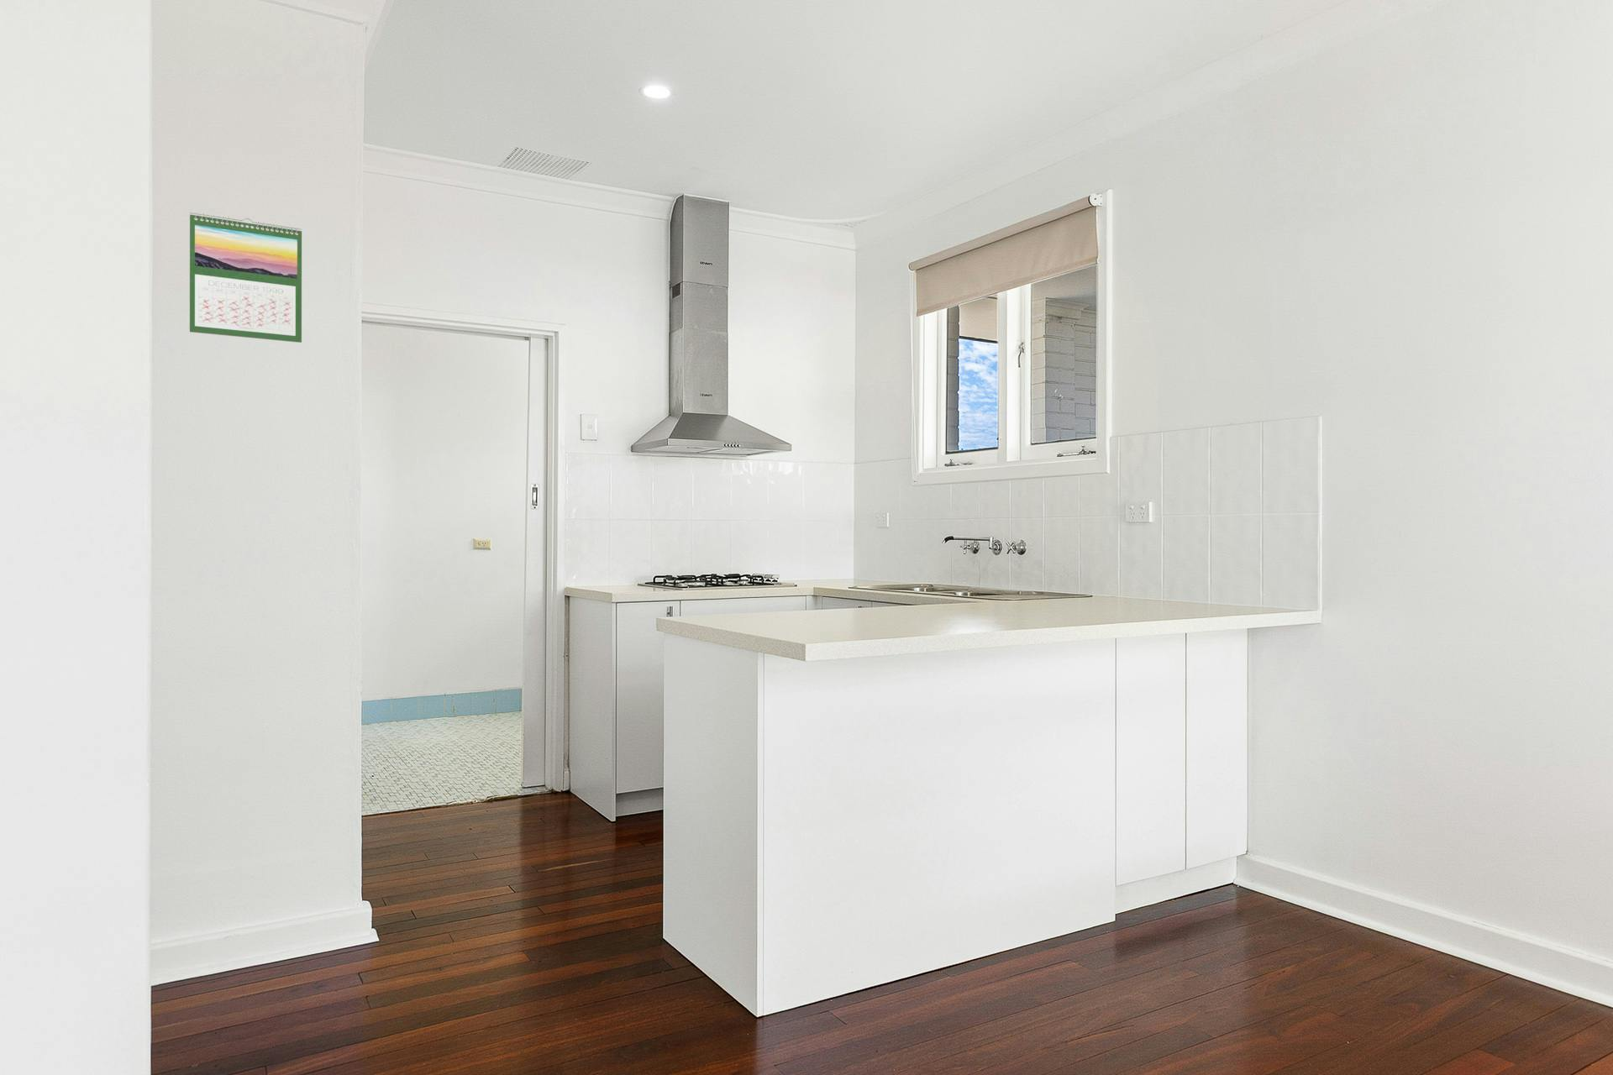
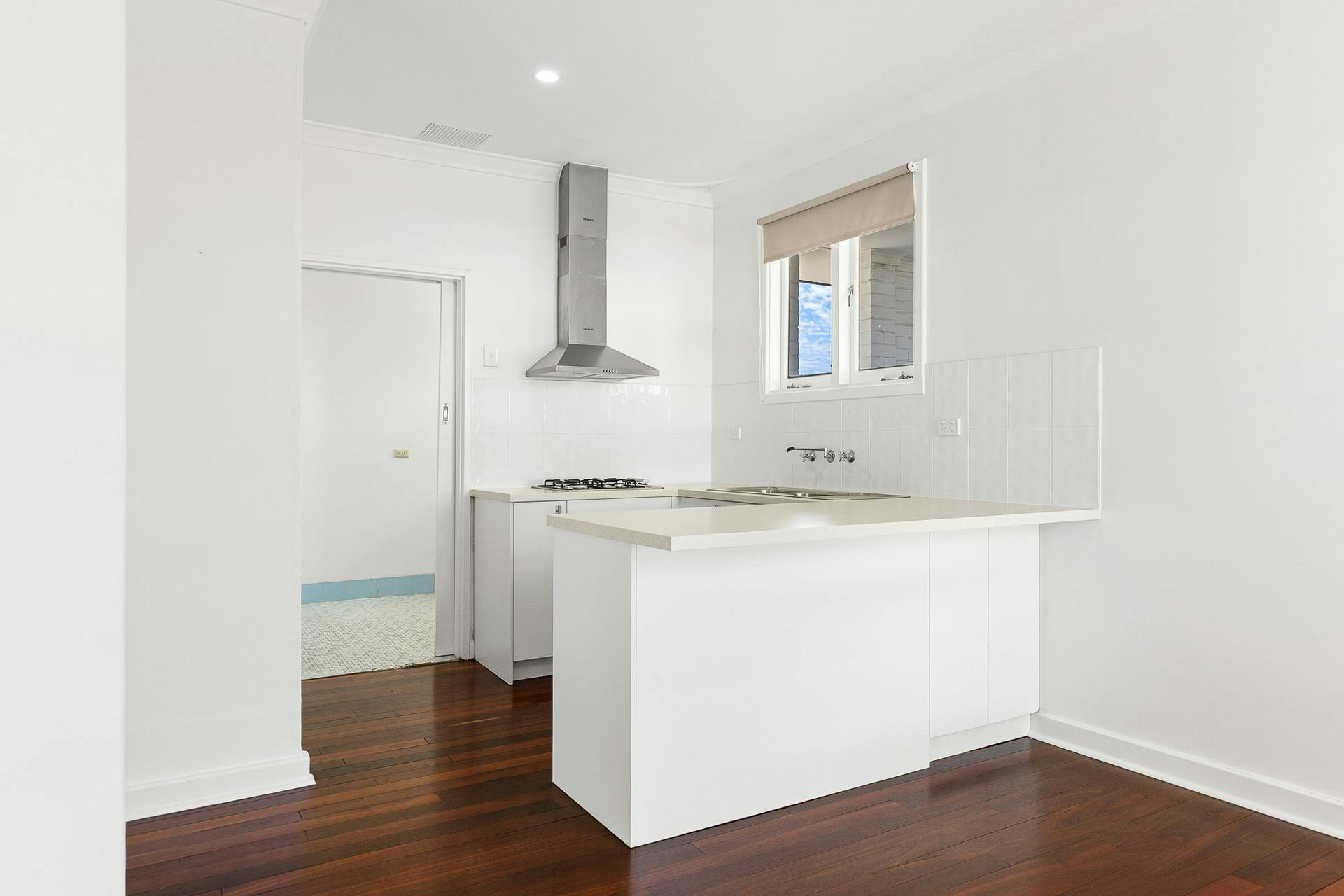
- calendar [190,211,302,343]
